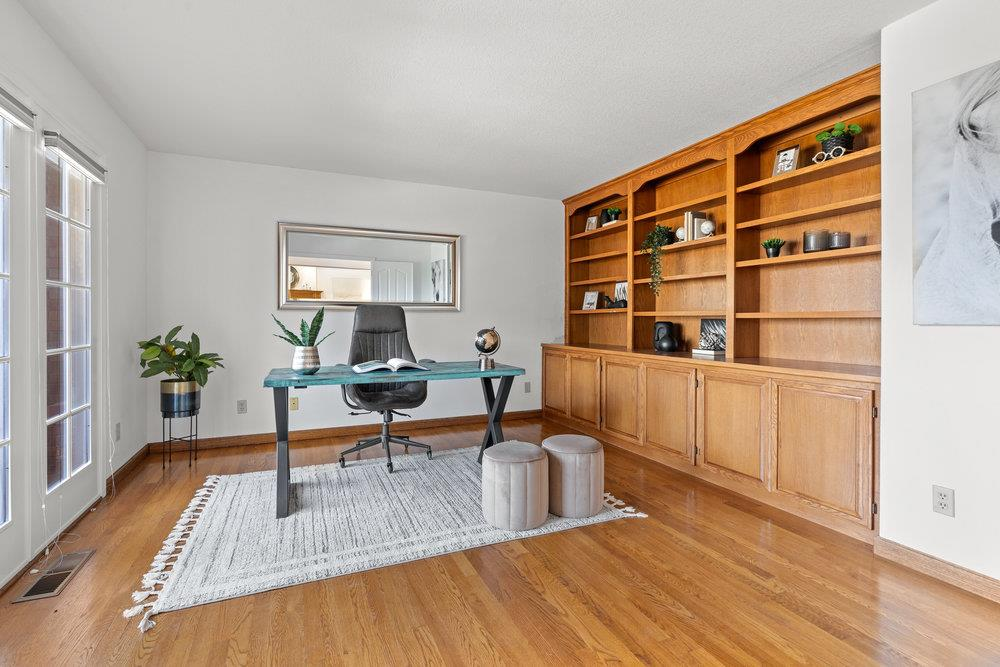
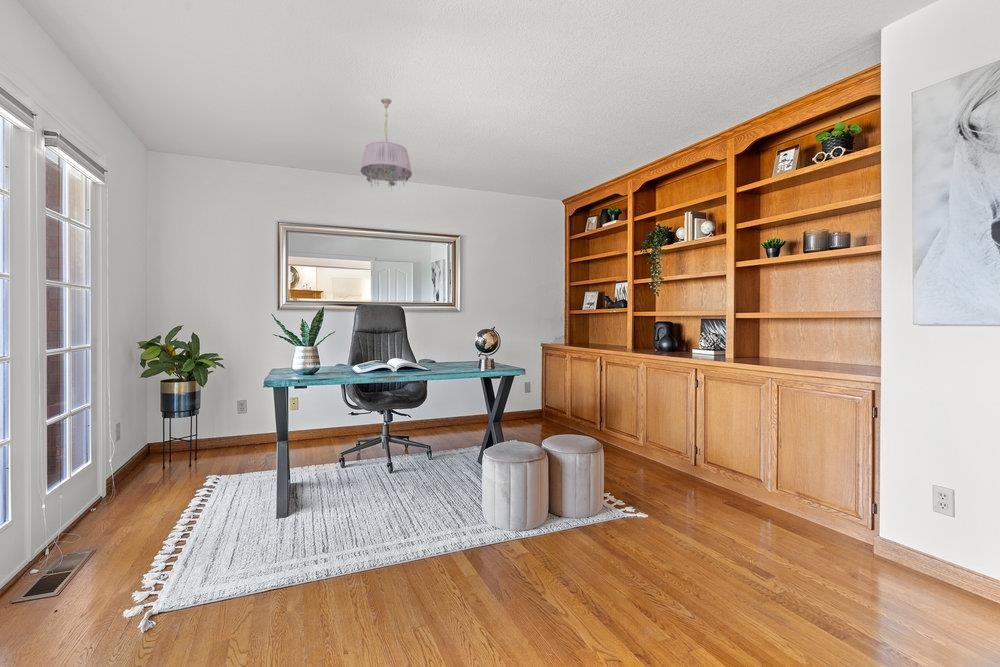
+ ceiling light fixture [360,97,413,191]
